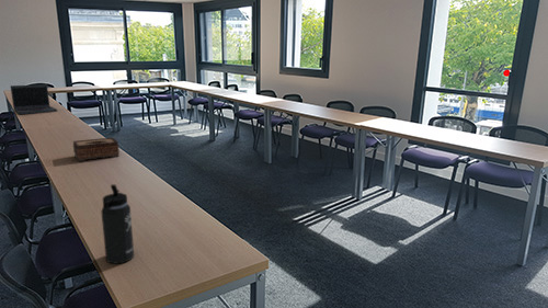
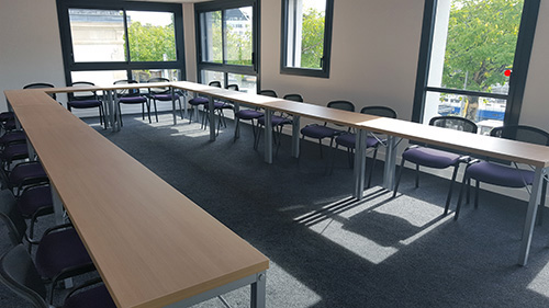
- laptop [10,83,58,115]
- tissue box [72,136,121,162]
- thermos bottle [100,183,135,265]
